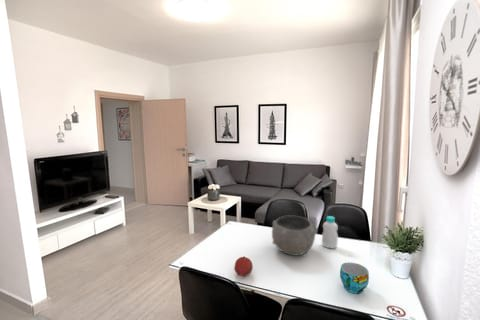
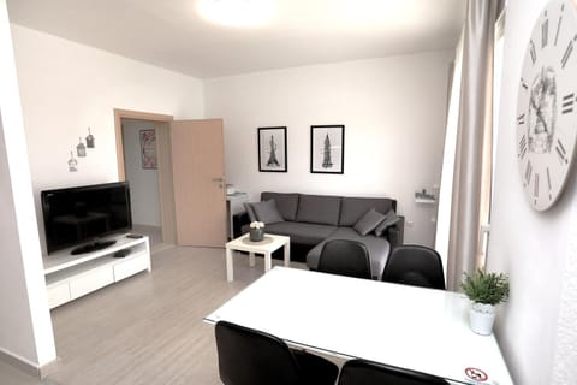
- cup [339,261,370,295]
- bowl [271,214,317,257]
- fruit [233,255,254,277]
- bottle [321,215,339,250]
